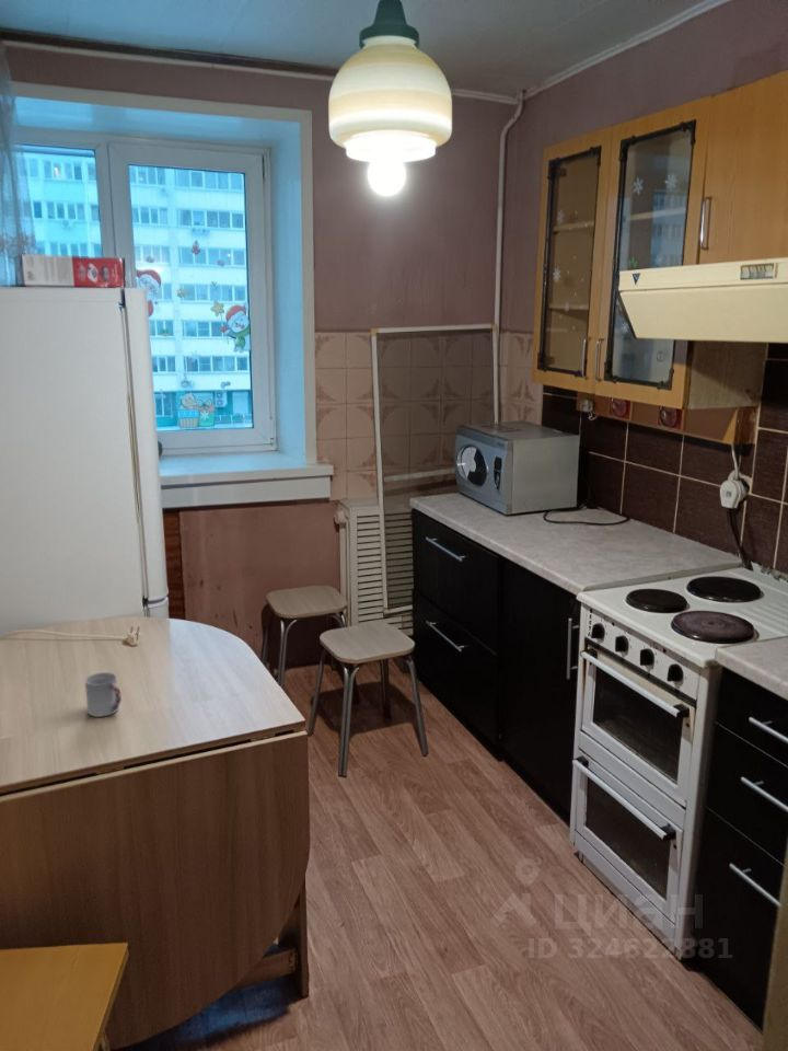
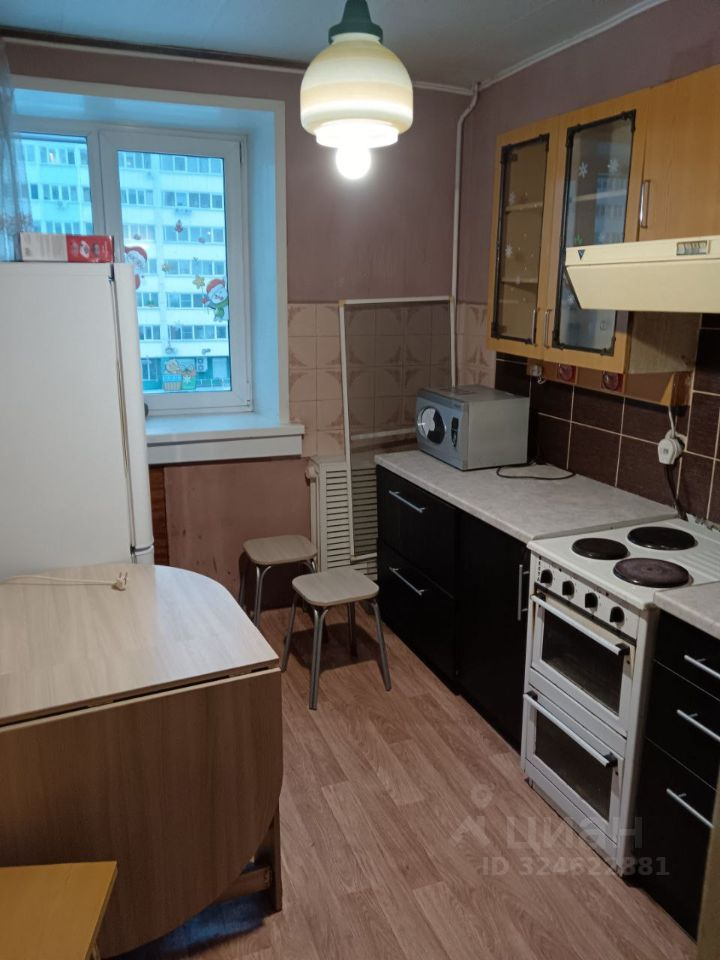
- cup [84,671,123,718]
